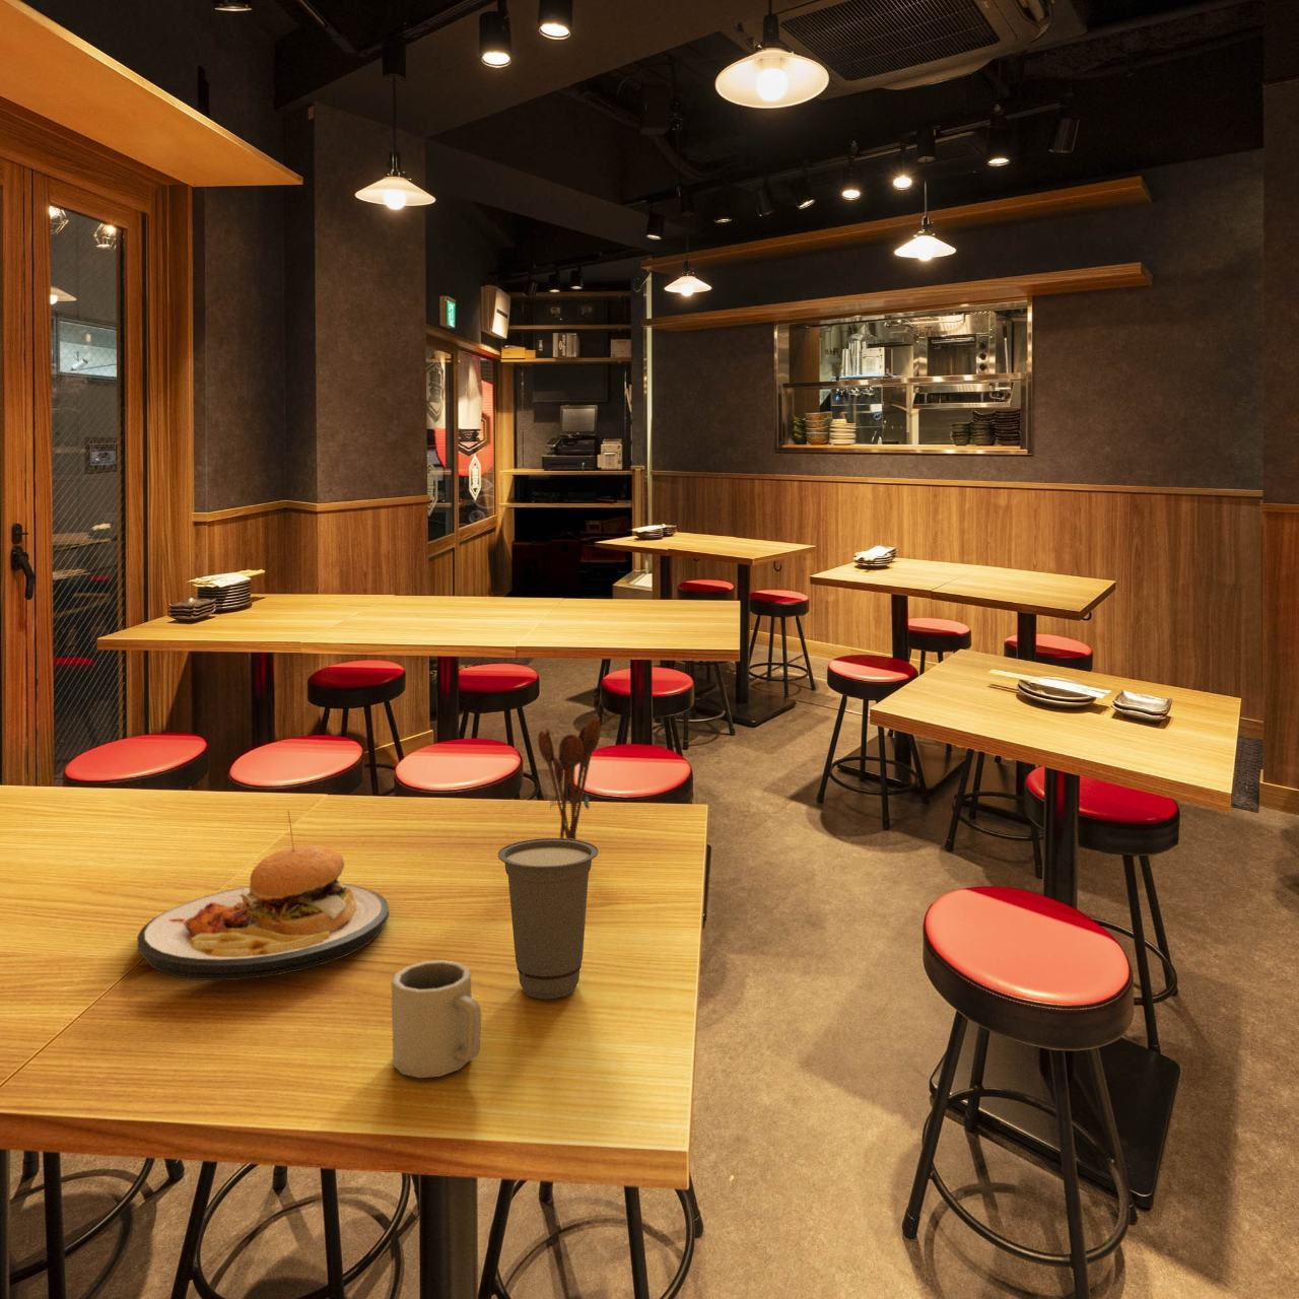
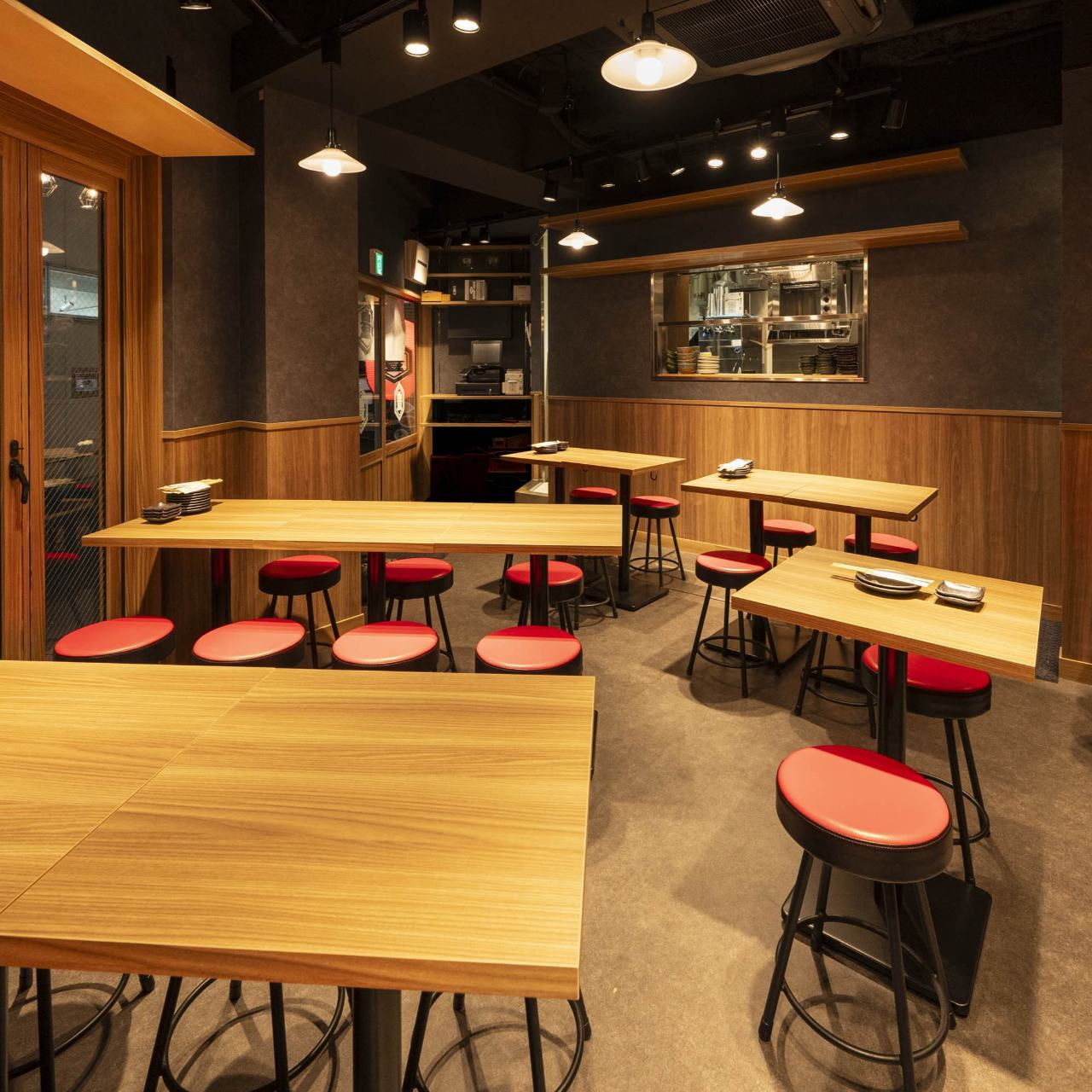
- cup [497,837,598,999]
- cup [390,959,482,1079]
- plate [136,810,390,981]
- utensil holder [536,714,602,840]
